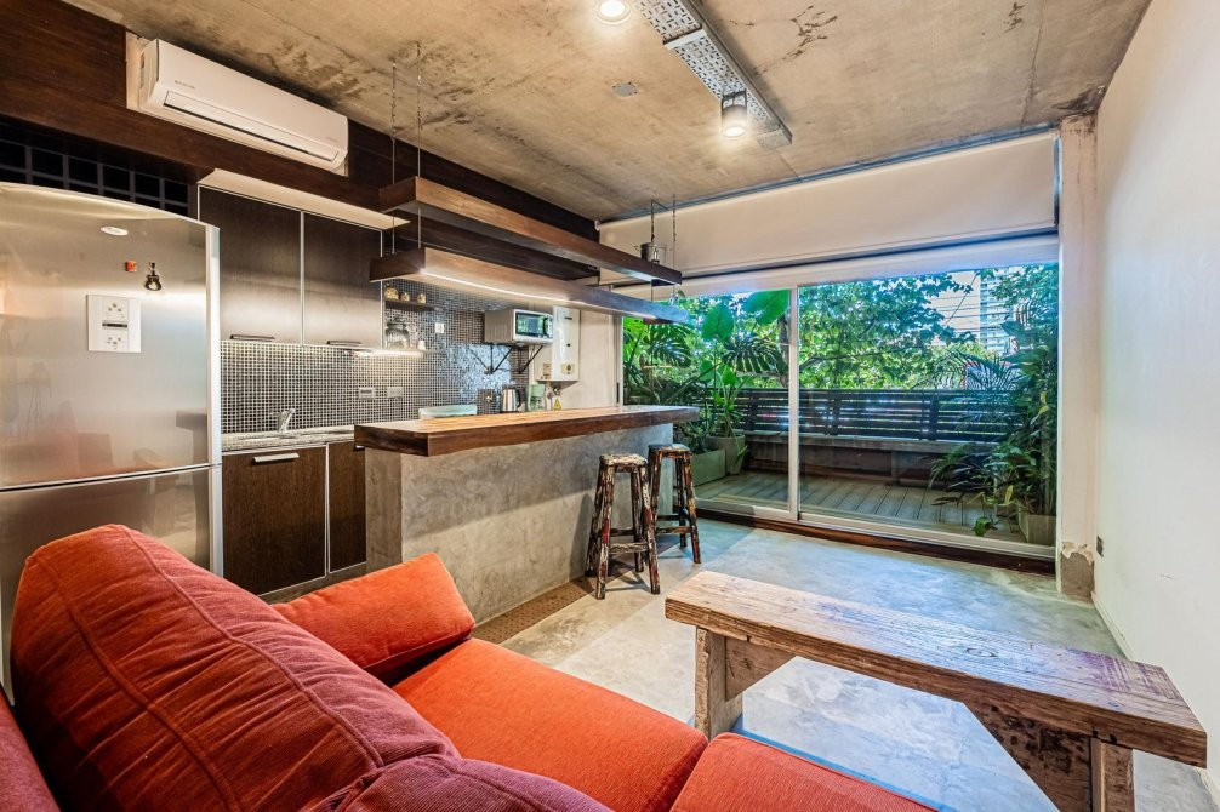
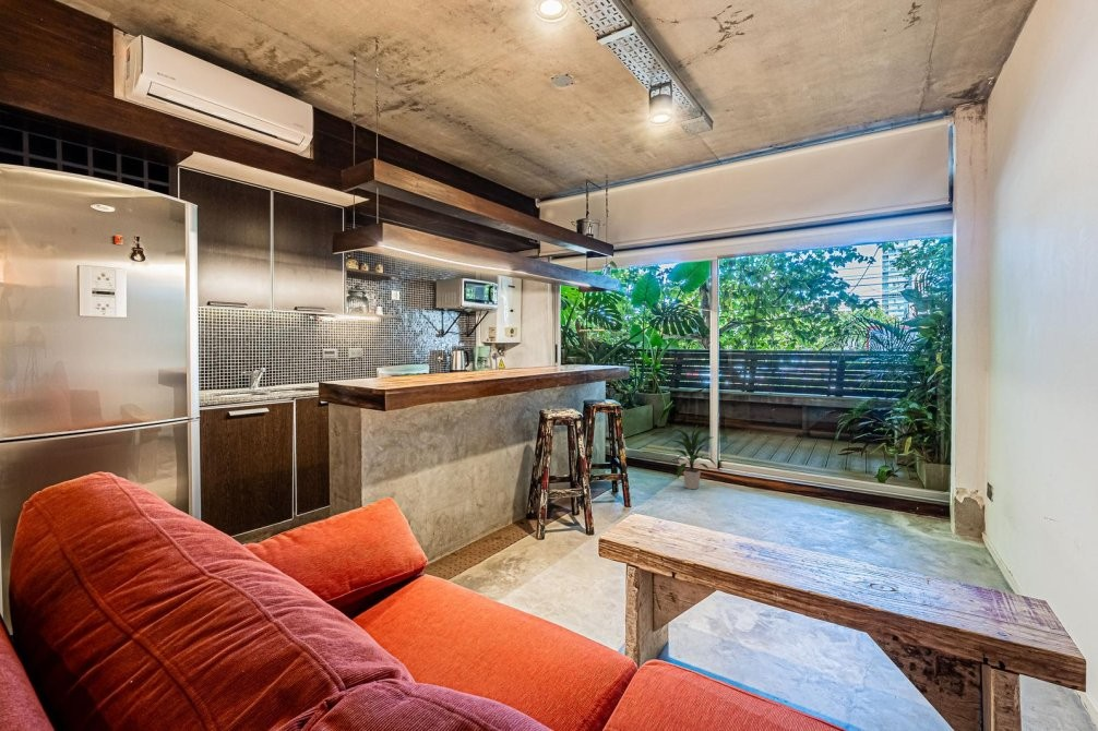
+ indoor plant [670,424,717,491]
